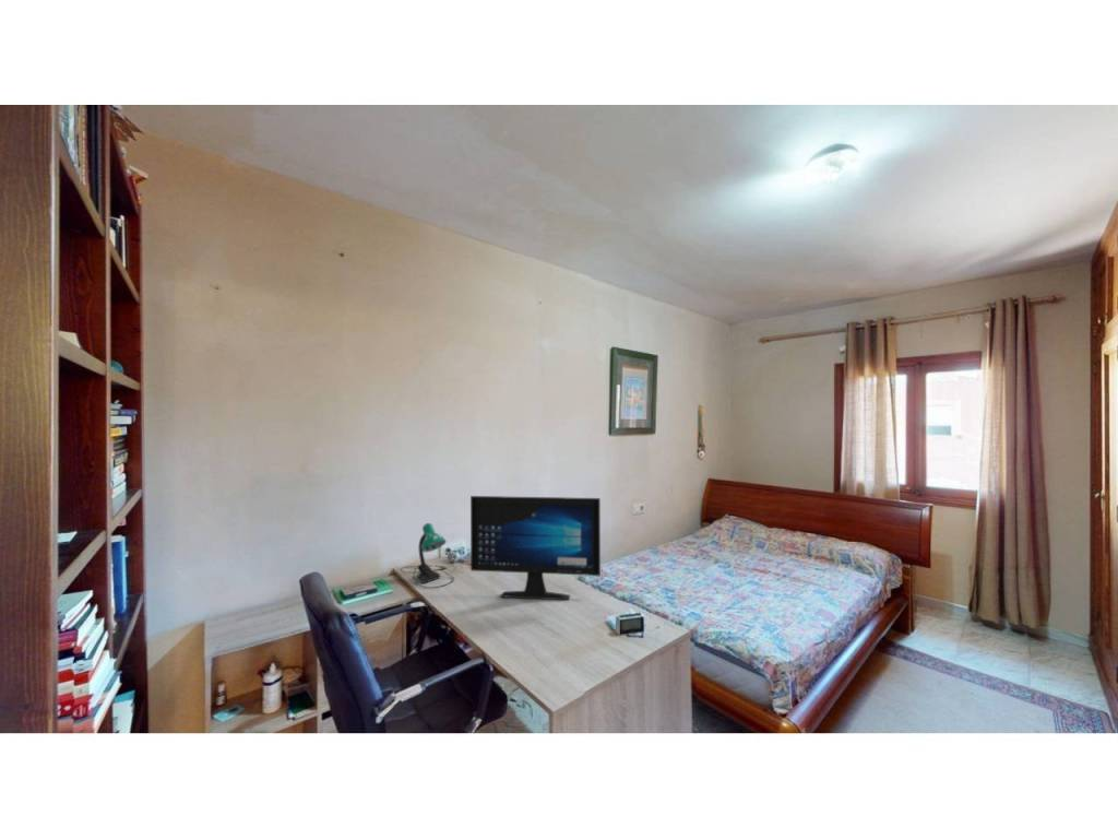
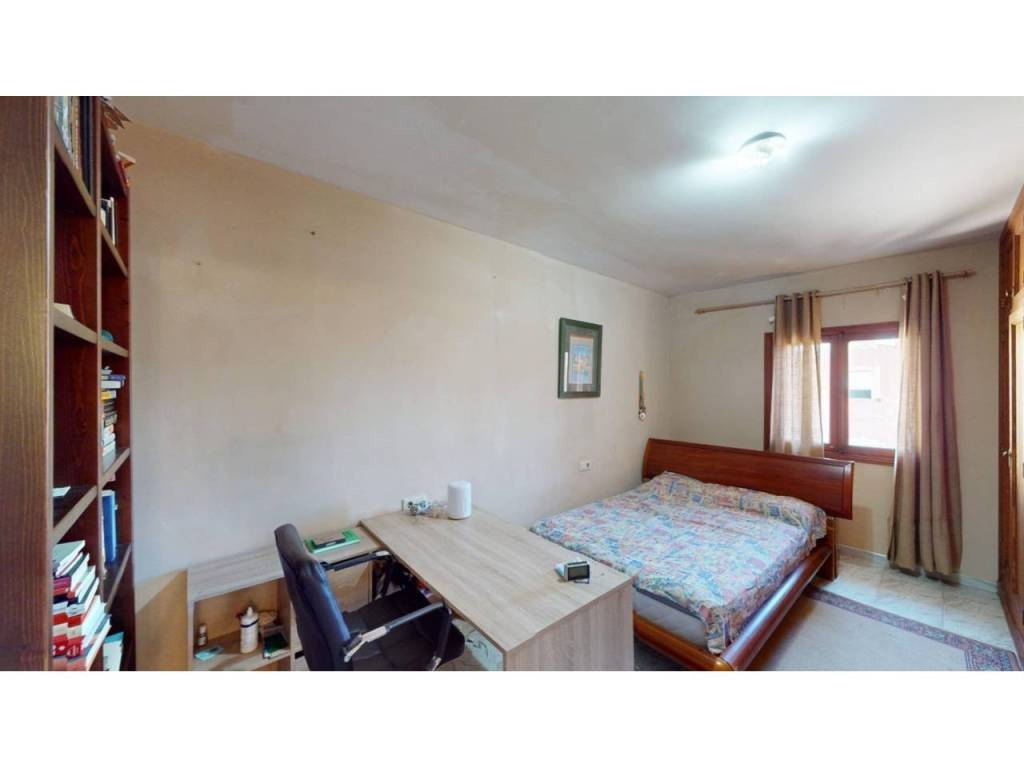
- desk lamp [400,522,455,589]
- computer monitor [469,495,602,601]
